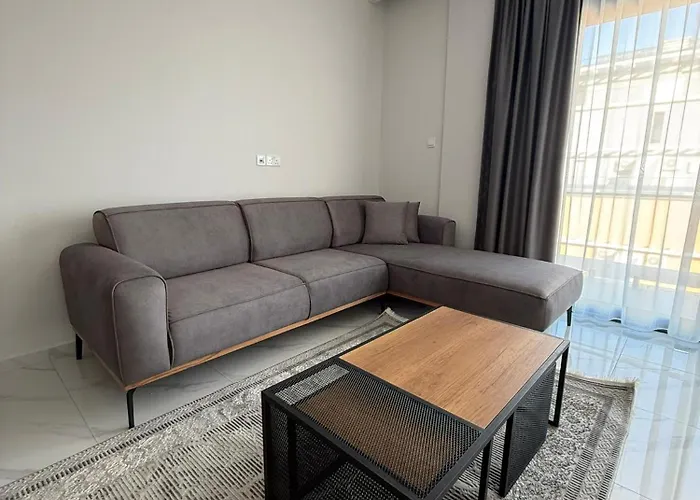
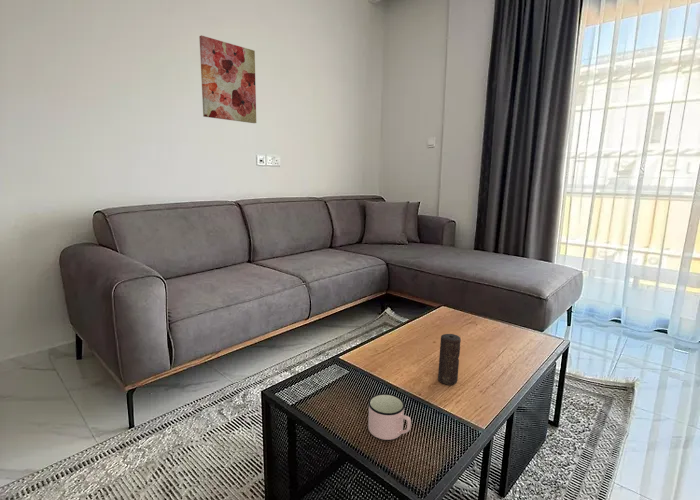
+ candle [437,333,462,386]
+ wall art [198,35,257,124]
+ mug [367,393,412,441]
